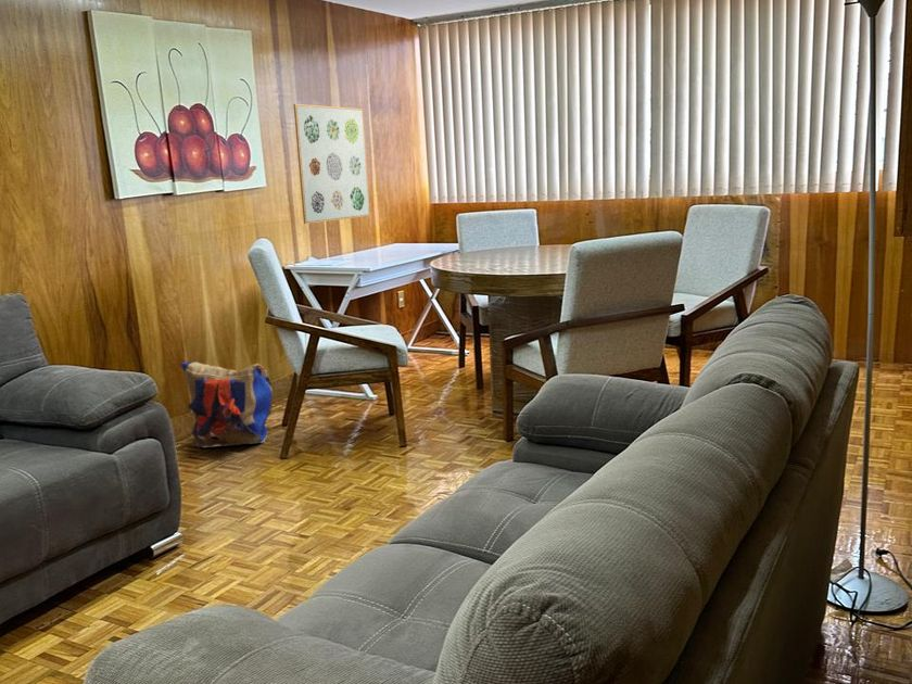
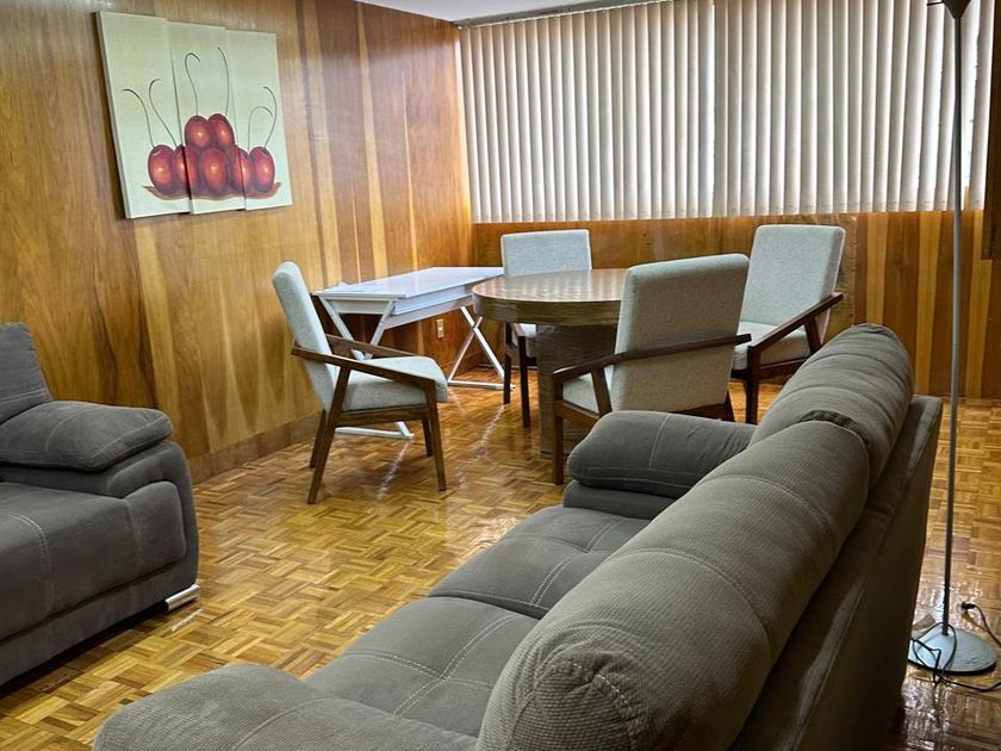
- backpack [179,360,274,448]
- wall art [292,103,371,225]
